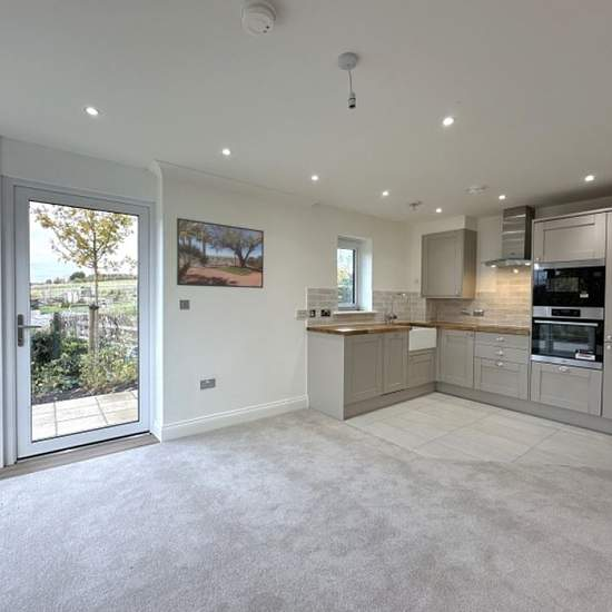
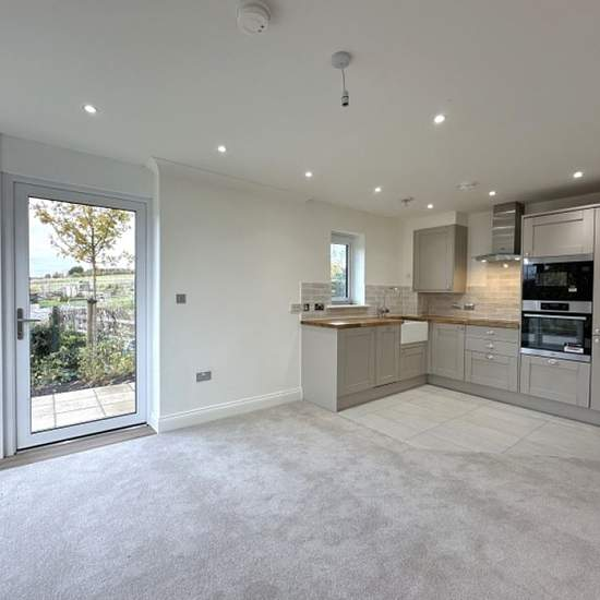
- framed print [176,217,265,289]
